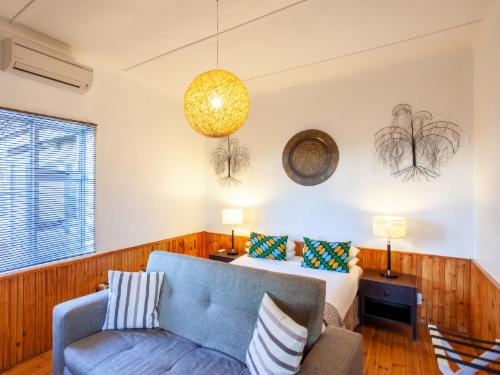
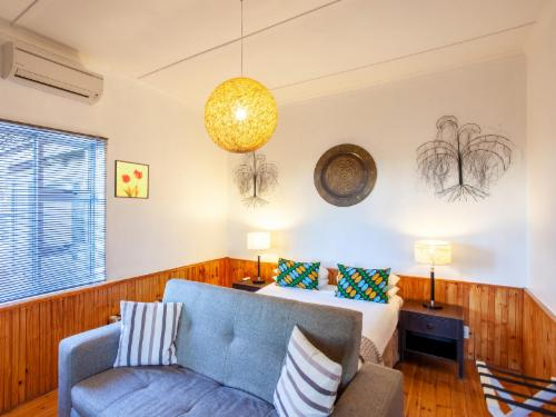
+ wall art [113,159,150,200]
